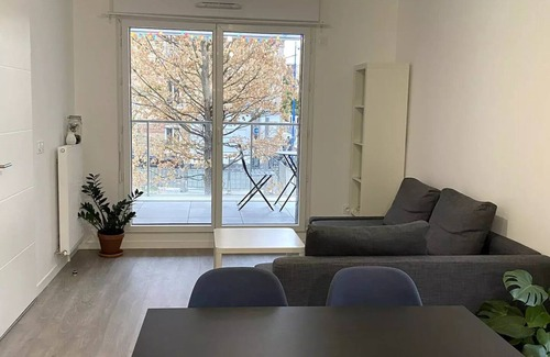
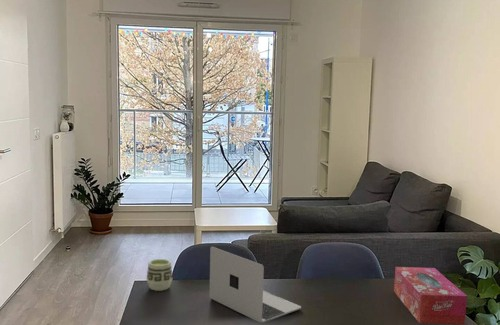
+ laptop [208,246,302,324]
+ tissue box [393,266,468,325]
+ cup [146,258,174,292]
